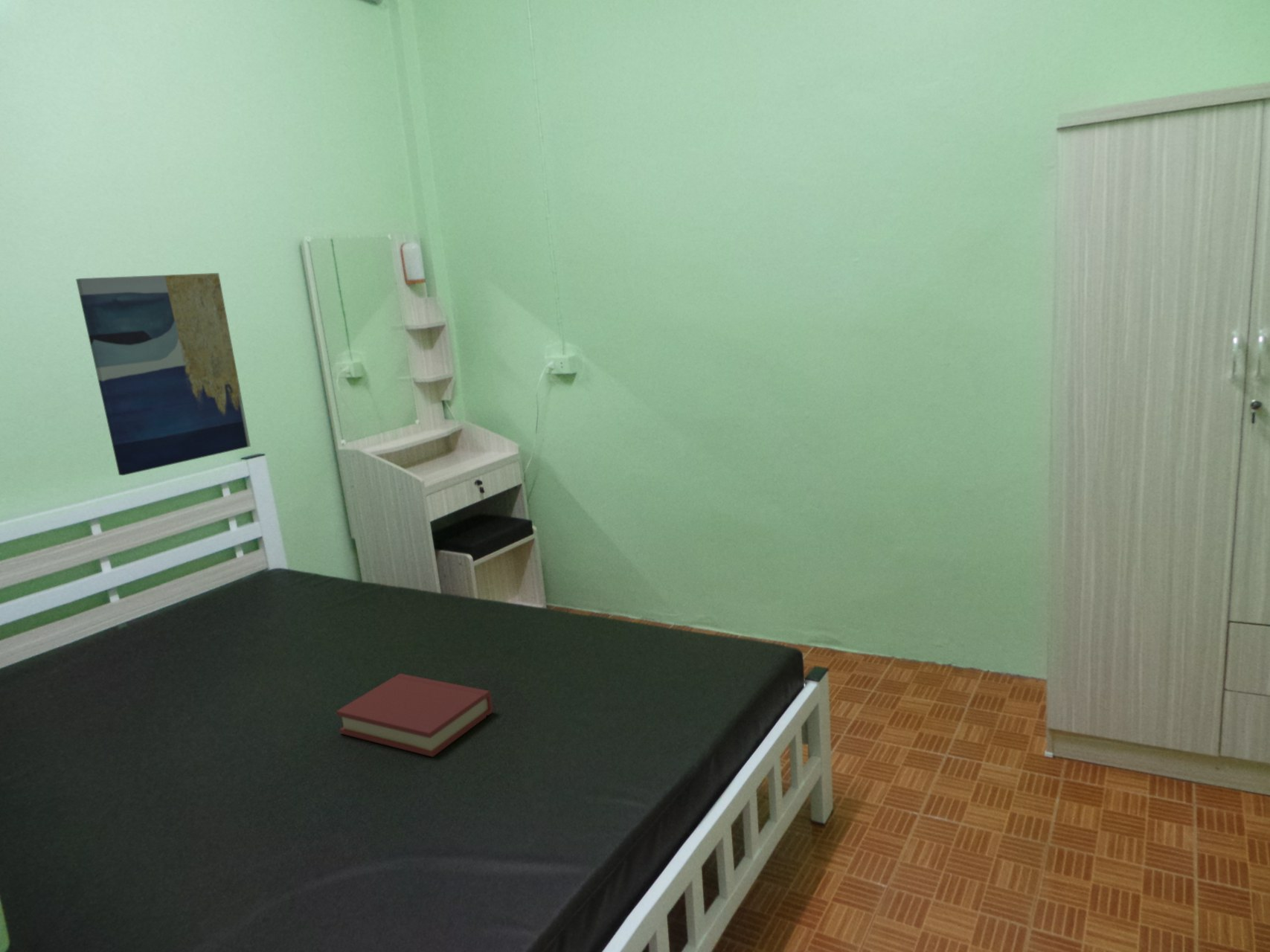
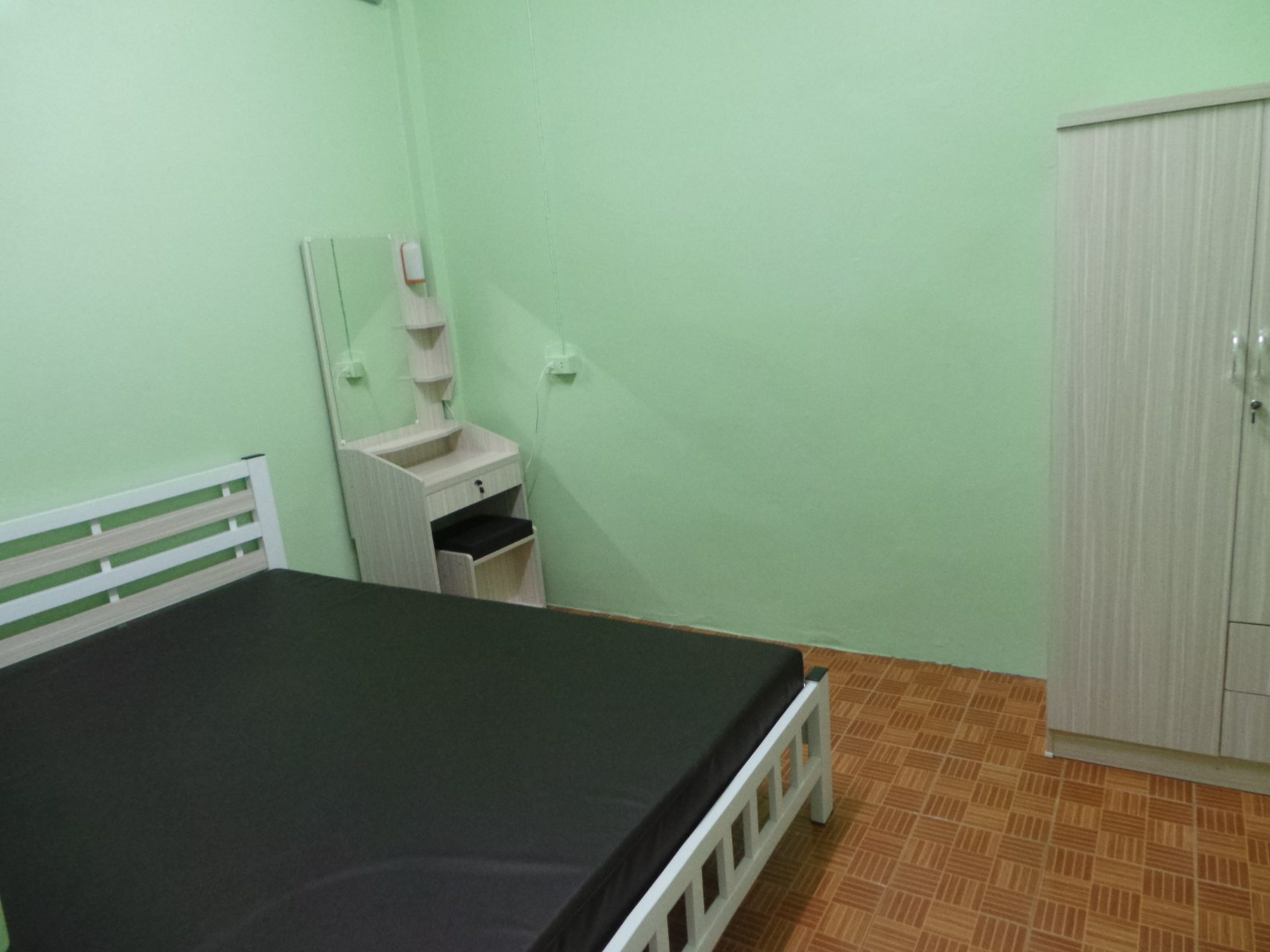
- wall art [75,272,251,476]
- hardback book [336,672,494,758]
